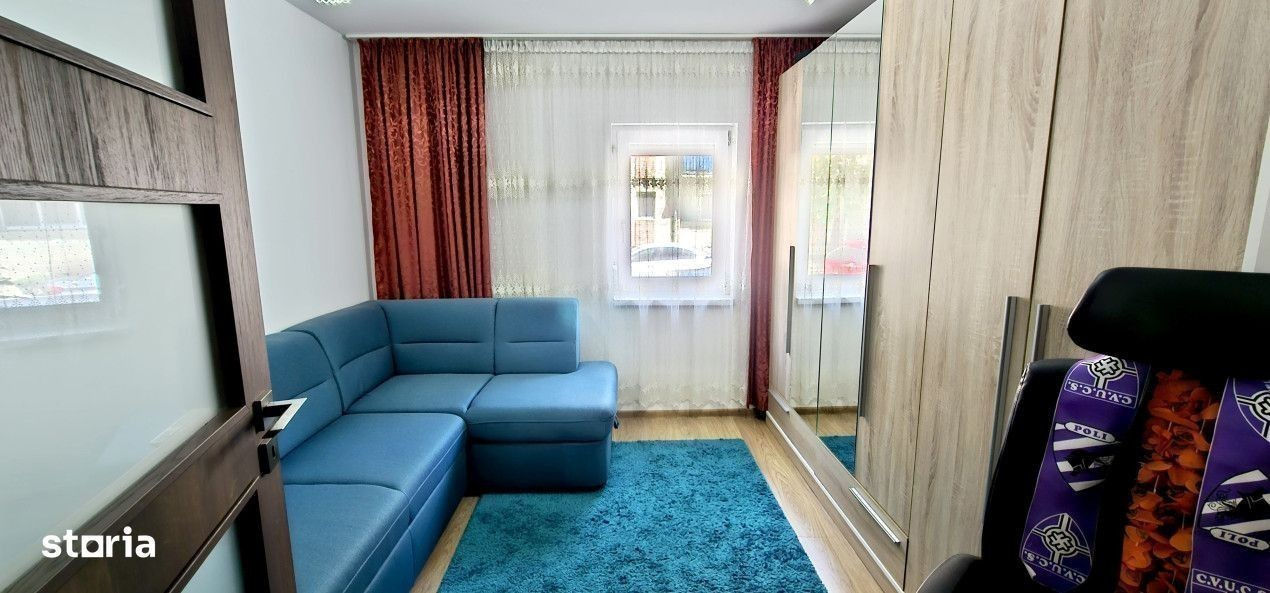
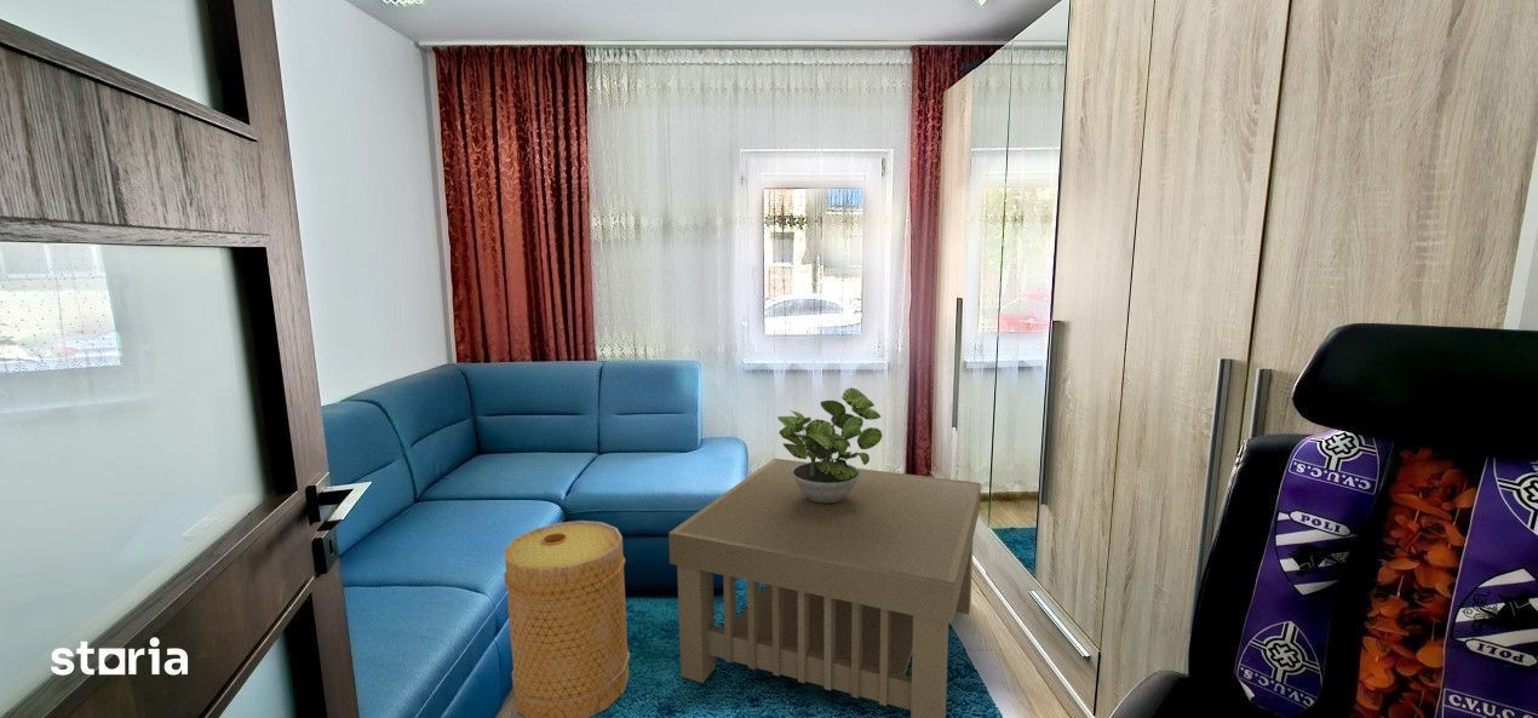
+ potted plant [776,386,883,504]
+ coffee table [667,458,982,718]
+ basket [503,519,631,718]
